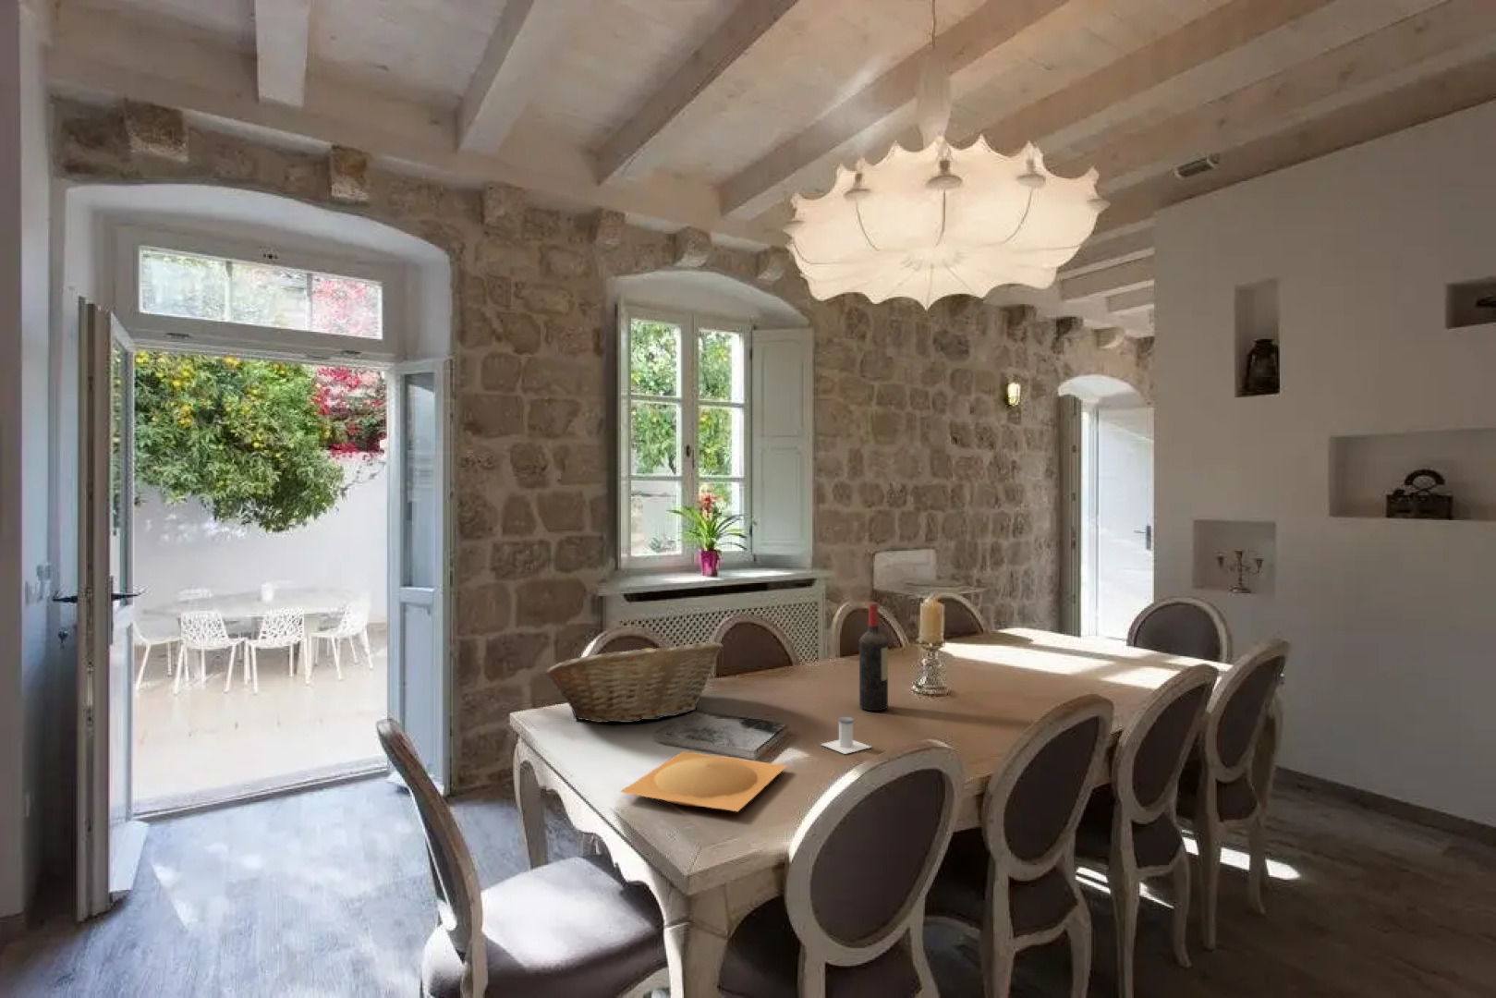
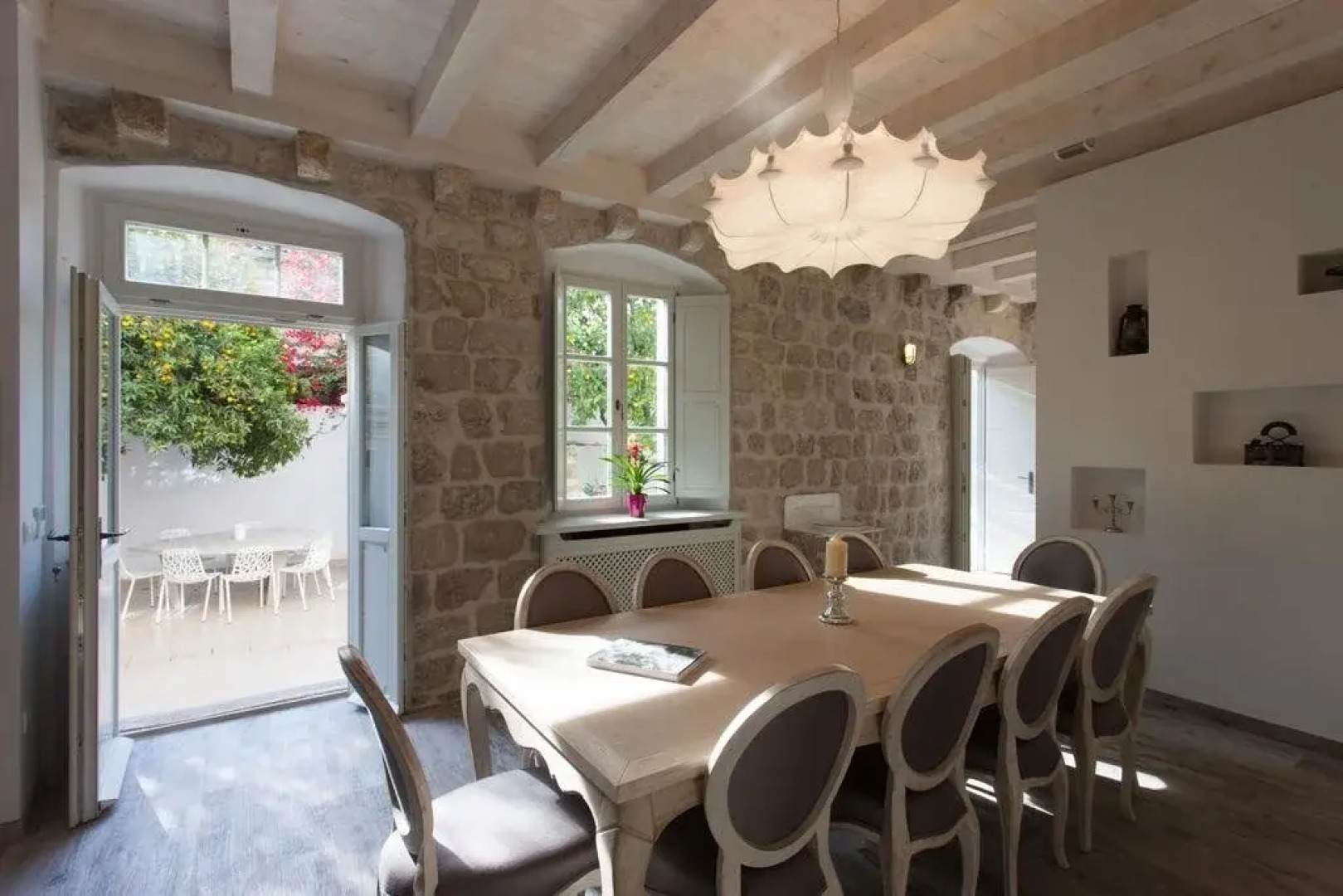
- salt shaker [819,716,873,755]
- fruit basket [544,640,724,724]
- wine bottle [859,601,889,712]
- plate [618,751,789,812]
